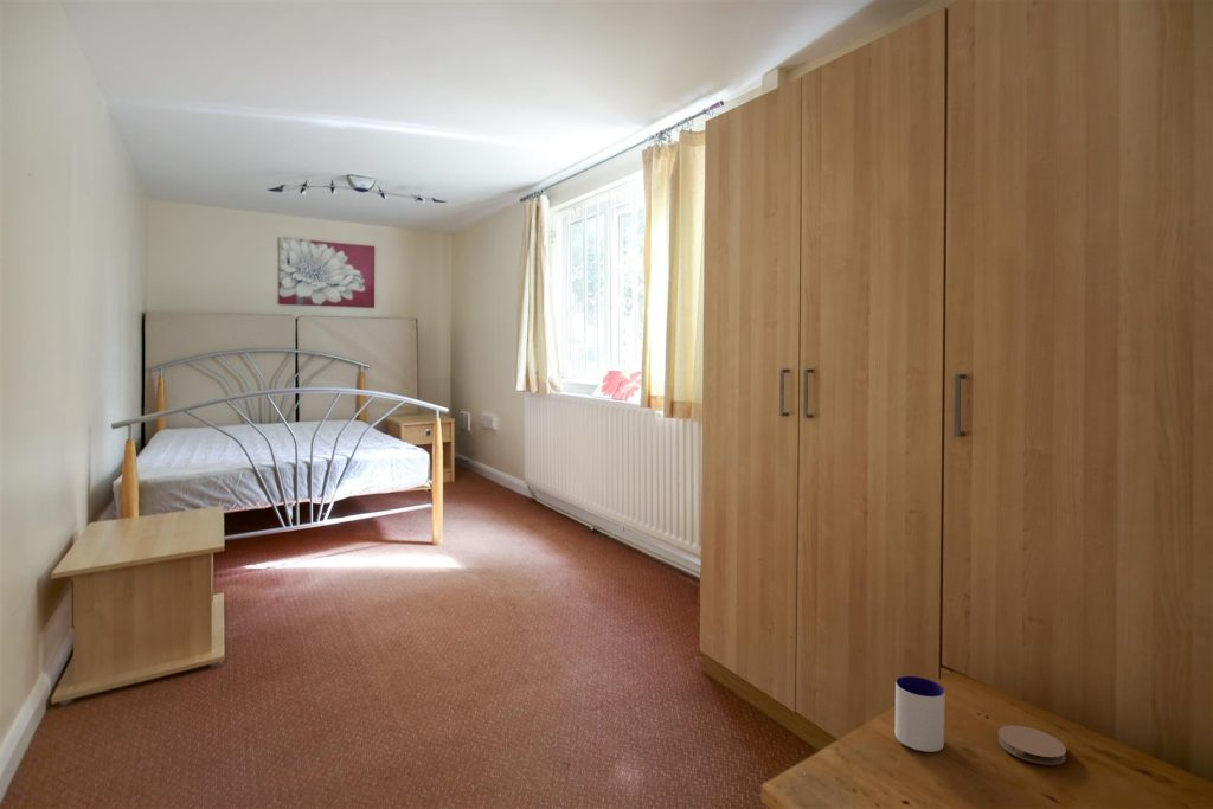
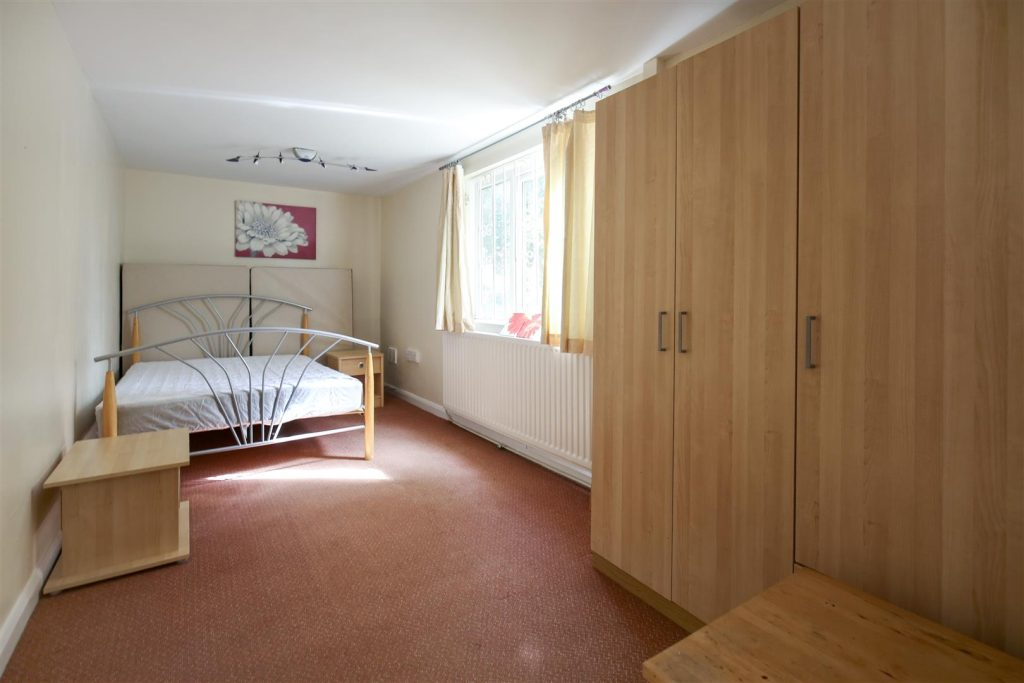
- mug [893,675,946,753]
- coaster [997,724,1067,766]
